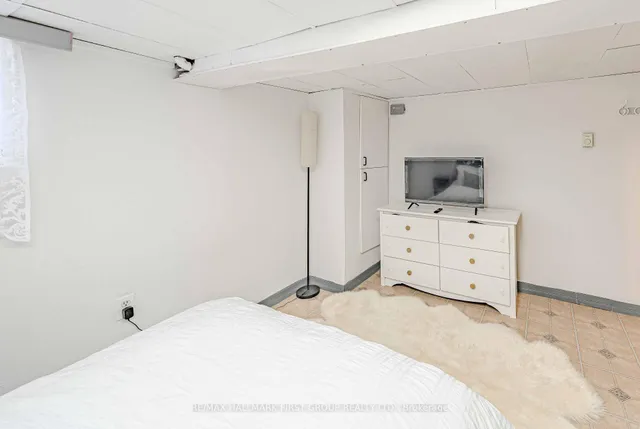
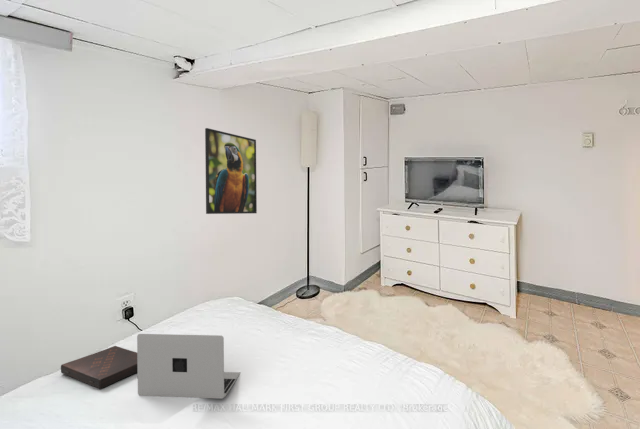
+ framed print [204,127,258,215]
+ book [60,345,138,390]
+ laptop [136,333,241,400]
